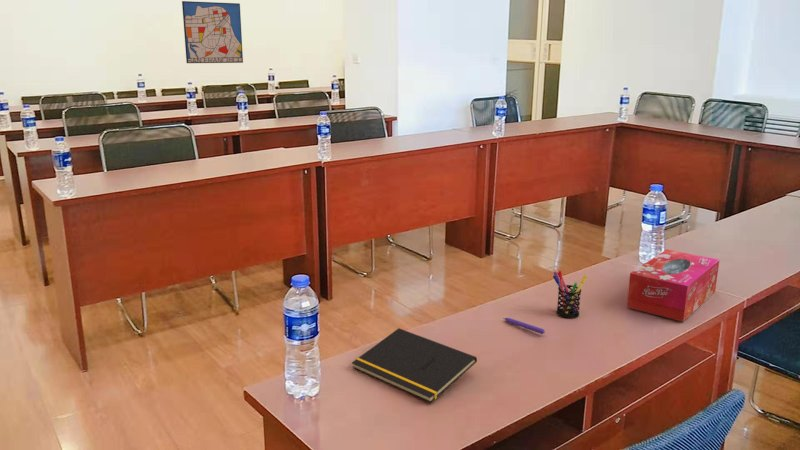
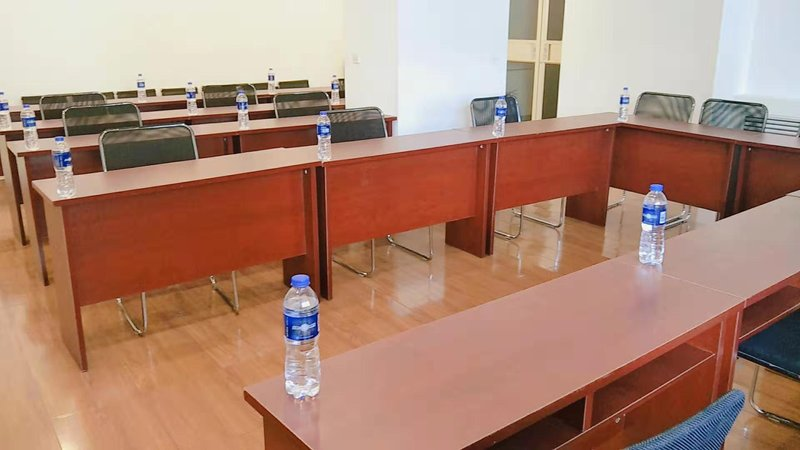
- tissue box [626,249,720,322]
- wall art [181,0,244,64]
- notepad [351,327,478,404]
- pen [502,317,547,335]
- pen holder [552,270,588,319]
